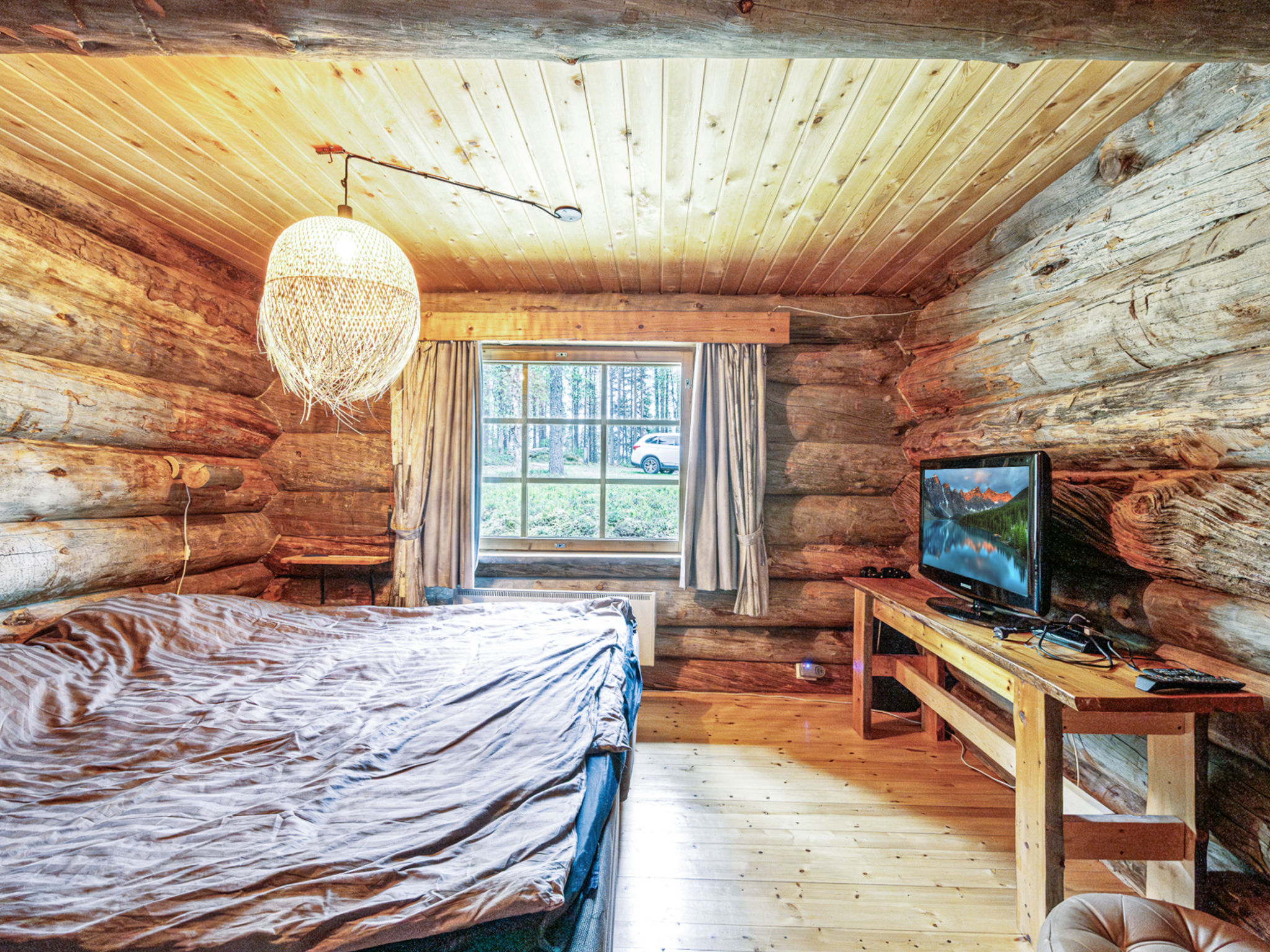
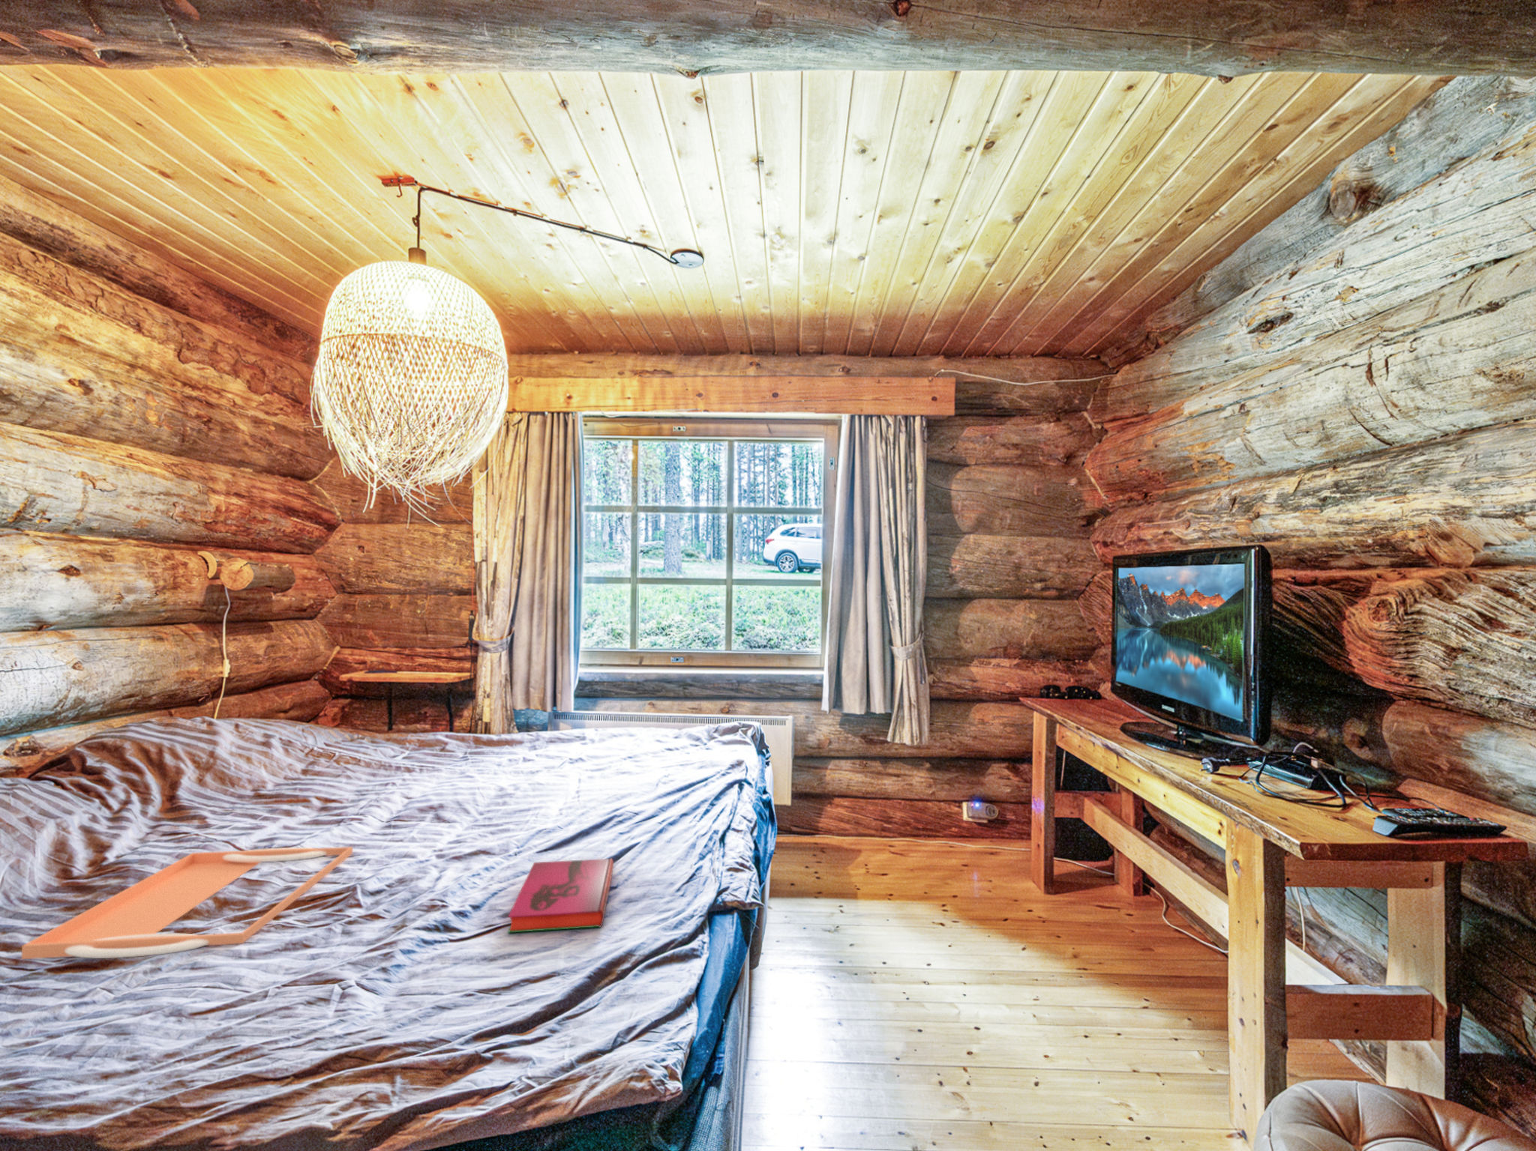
+ hardback book [507,857,614,933]
+ serving tray [21,846,353,960]
